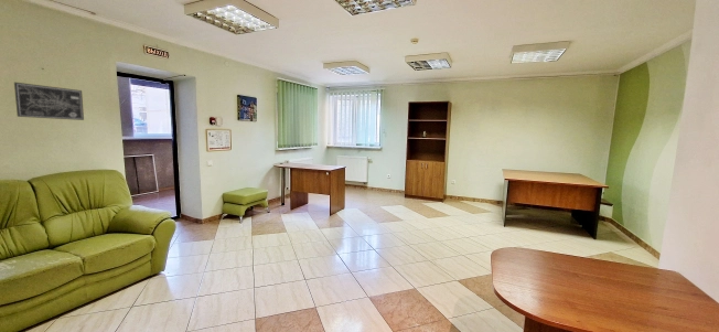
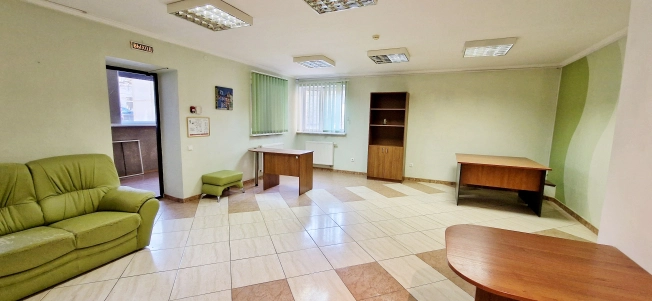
- wall art [13,82,85,121]
